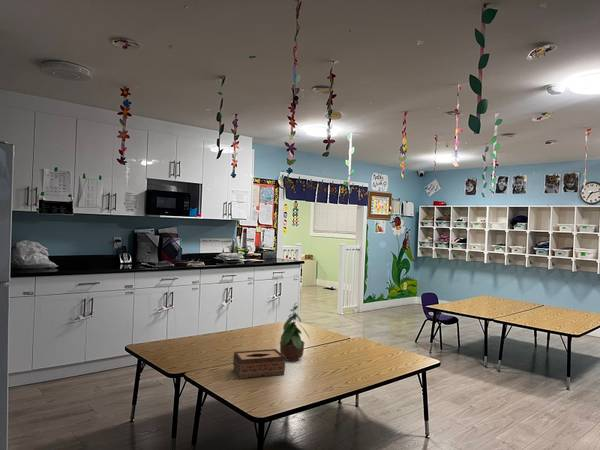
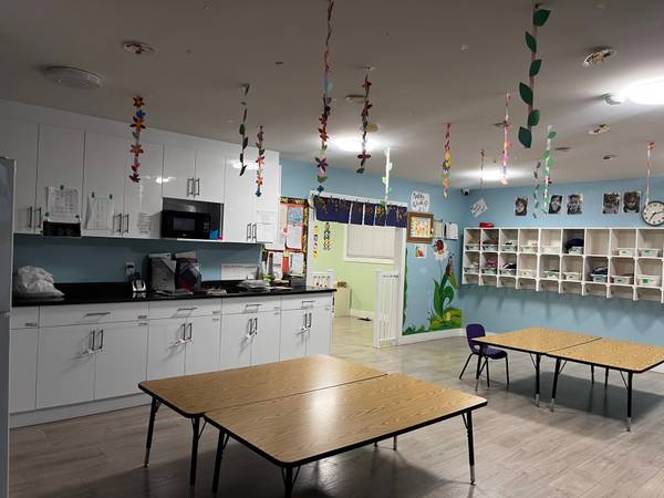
- tissue box [232,348,286,380]
- potted plant [278,301,310,362]
